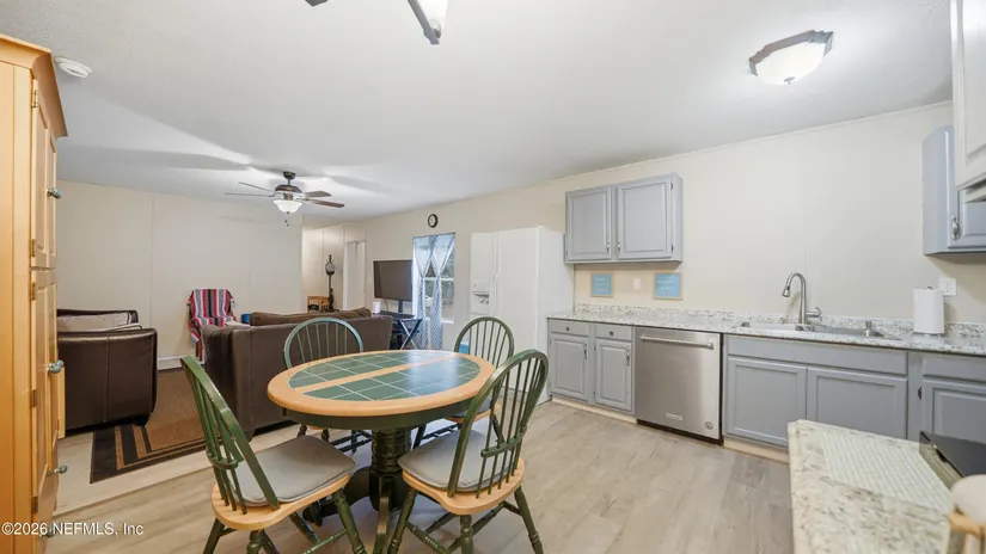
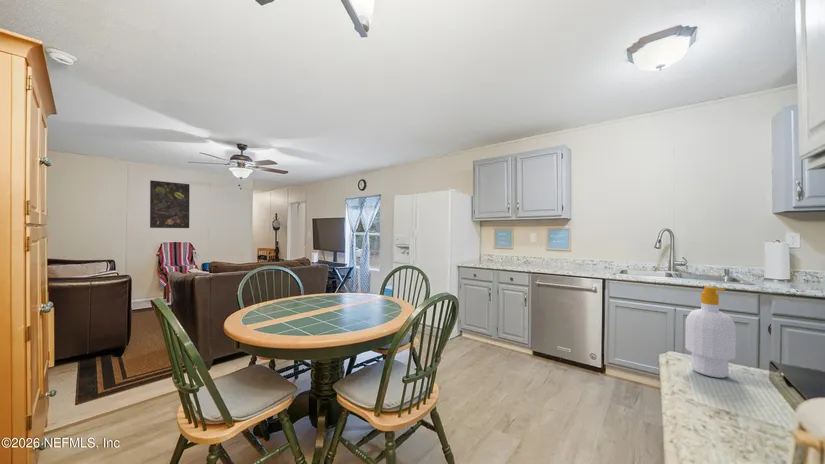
+ soap bottle [685,286,737,379]
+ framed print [149,179,190,229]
